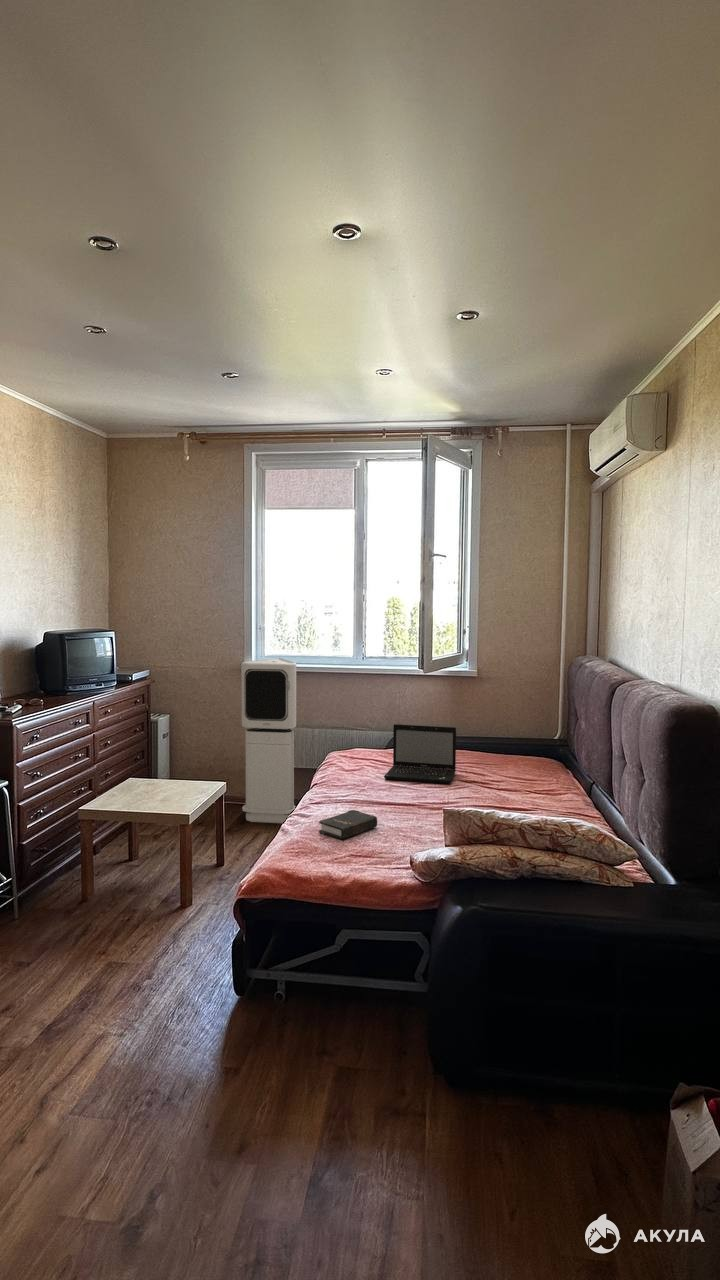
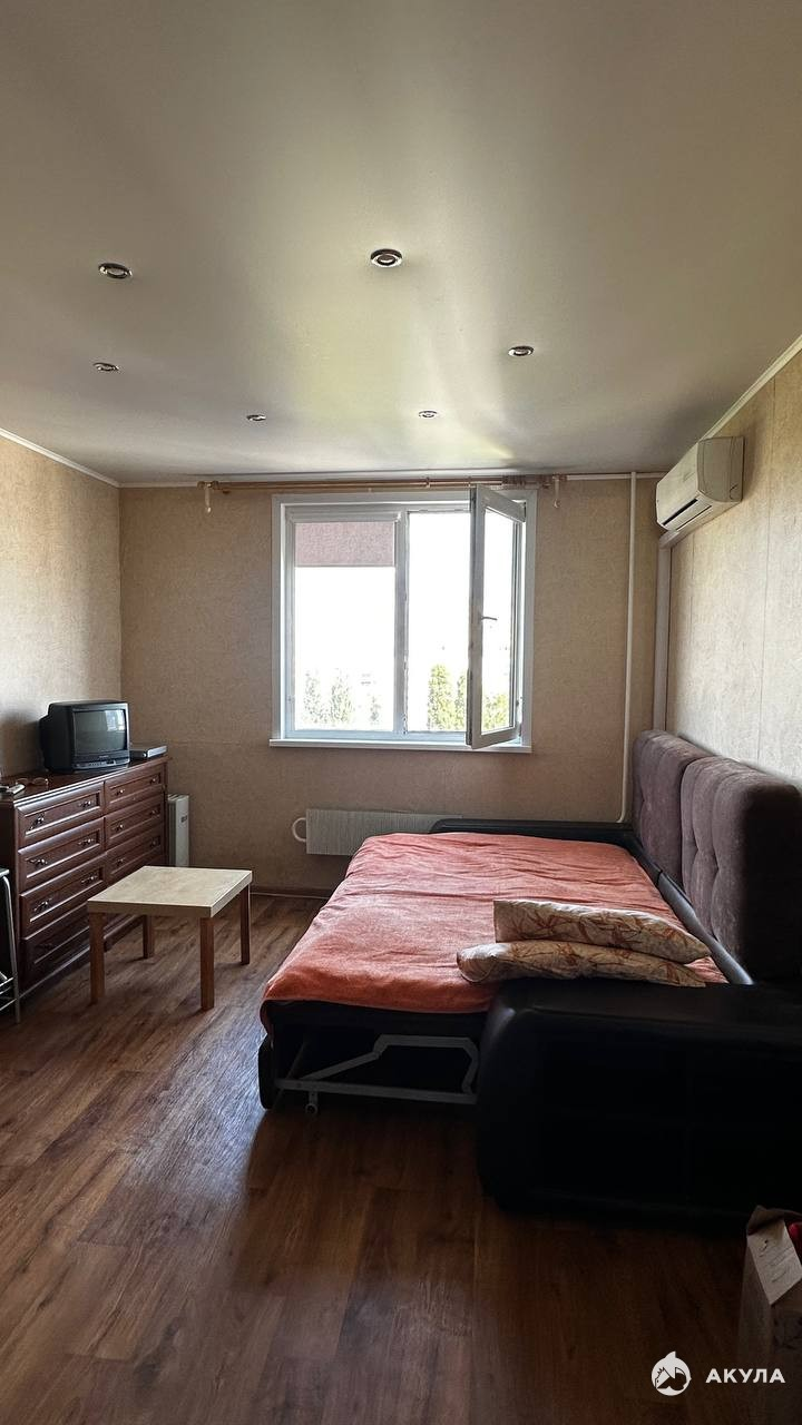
- laptop [383,723,457,785]
- hardback book [318,809,378,840]
- air purifier [240,657,297,824]
